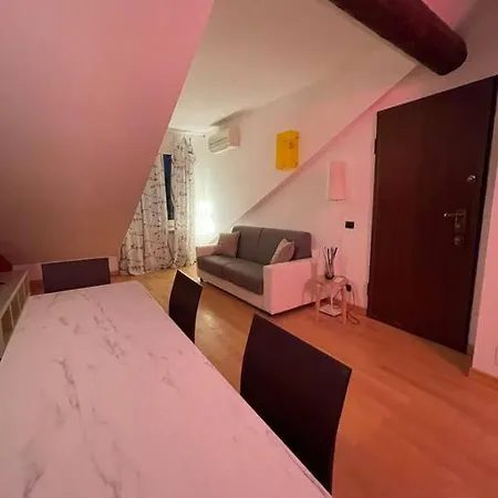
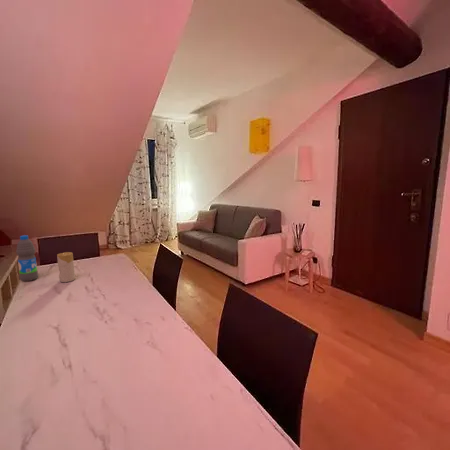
+ water bottle [15,234,39,282]
+ candle [56,251,76,283]
